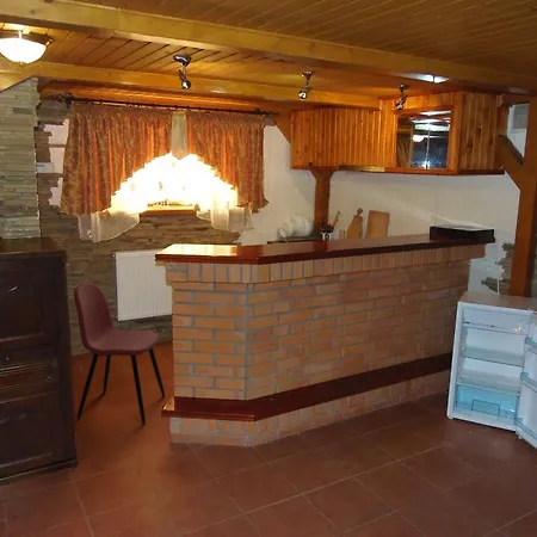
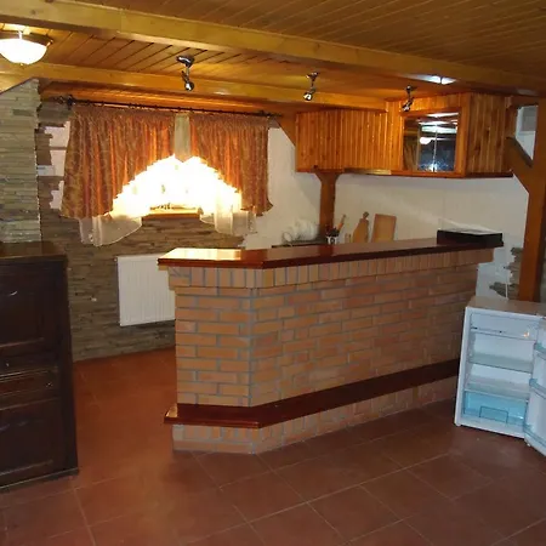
- dining chair [73,282,166,426]
